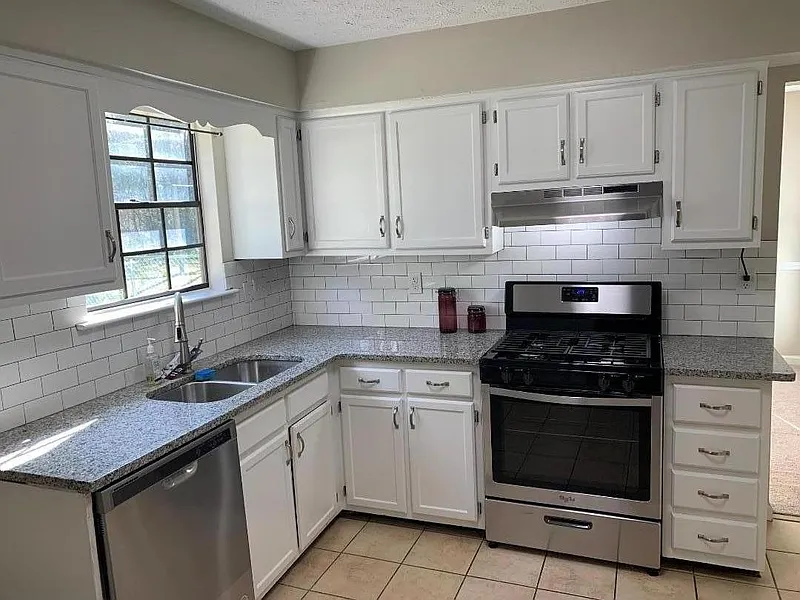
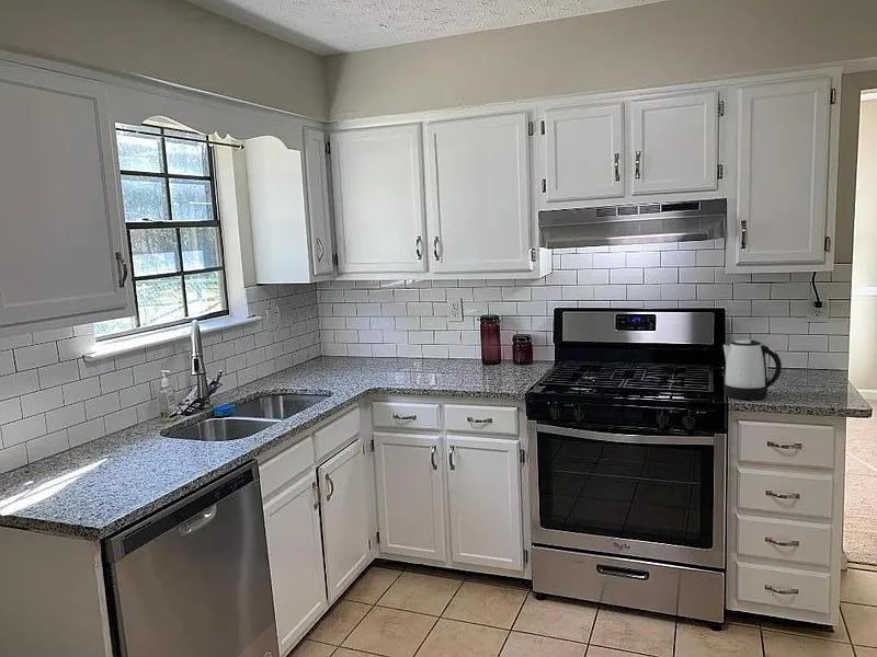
+ kettle [722,338,783,401]
